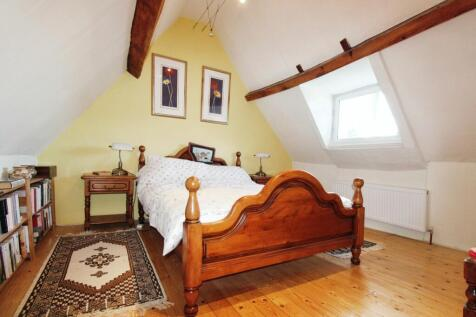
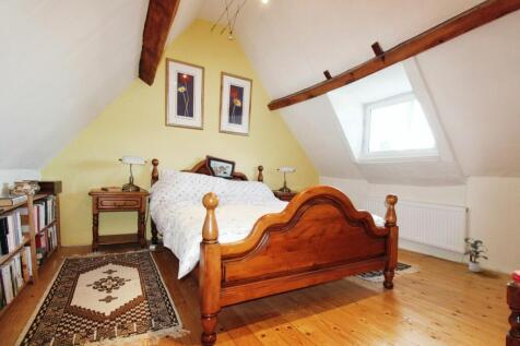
+ potted plant [463,237,489,273]
